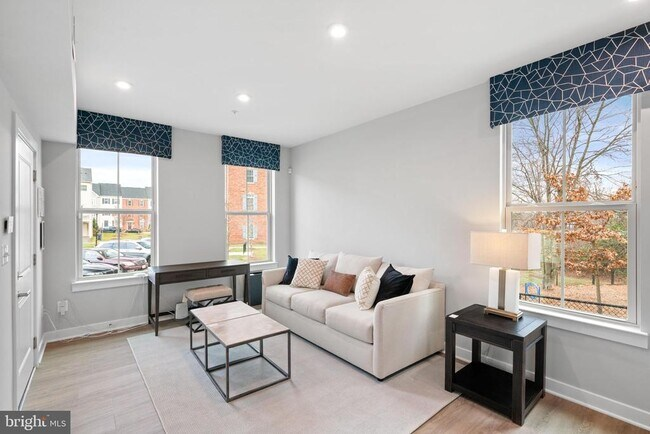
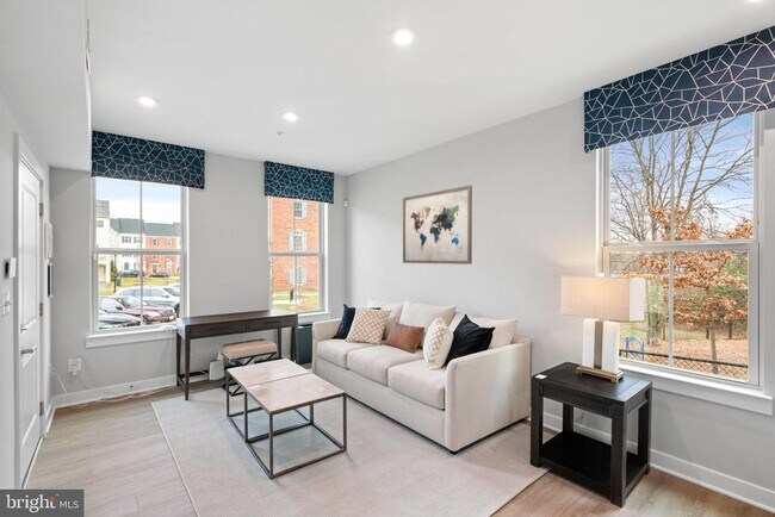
+ wall art [402,185,473,266]
